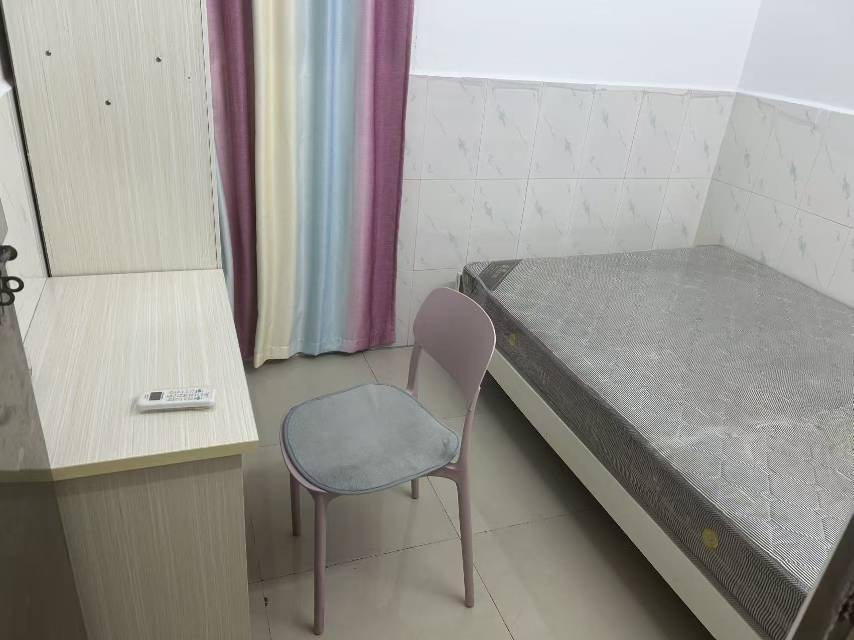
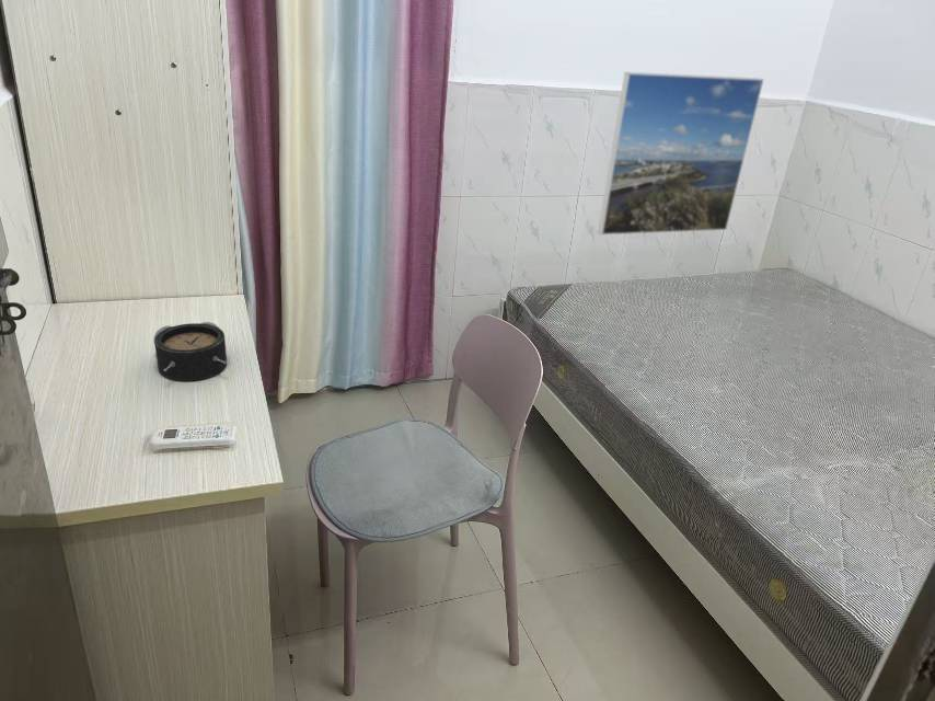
+ alarm clock [153,321,228,382]
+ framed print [597,71,765,237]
